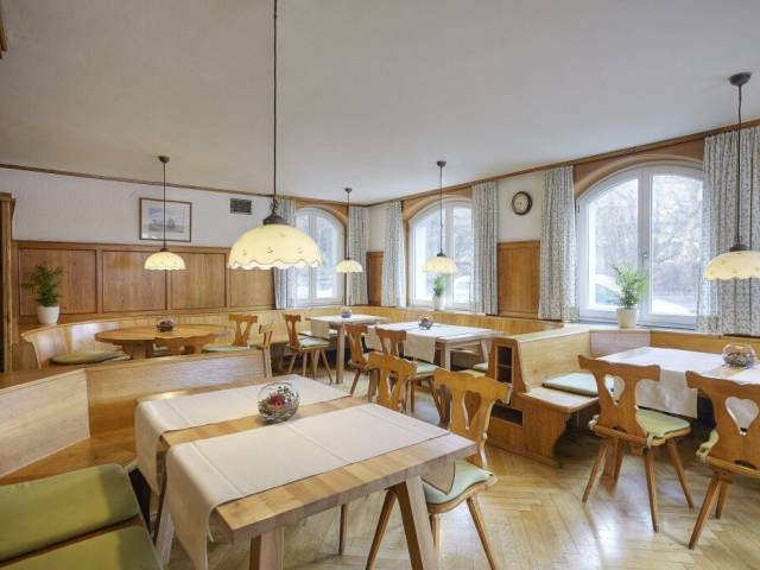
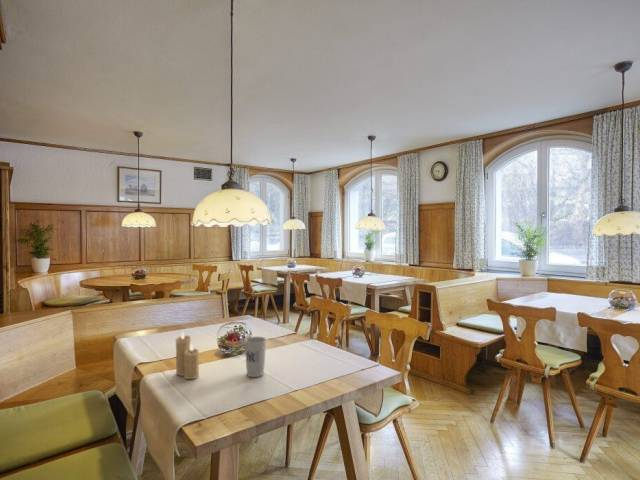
+ cup [244,336,267,378]
+ candle [175,331,200,380]
